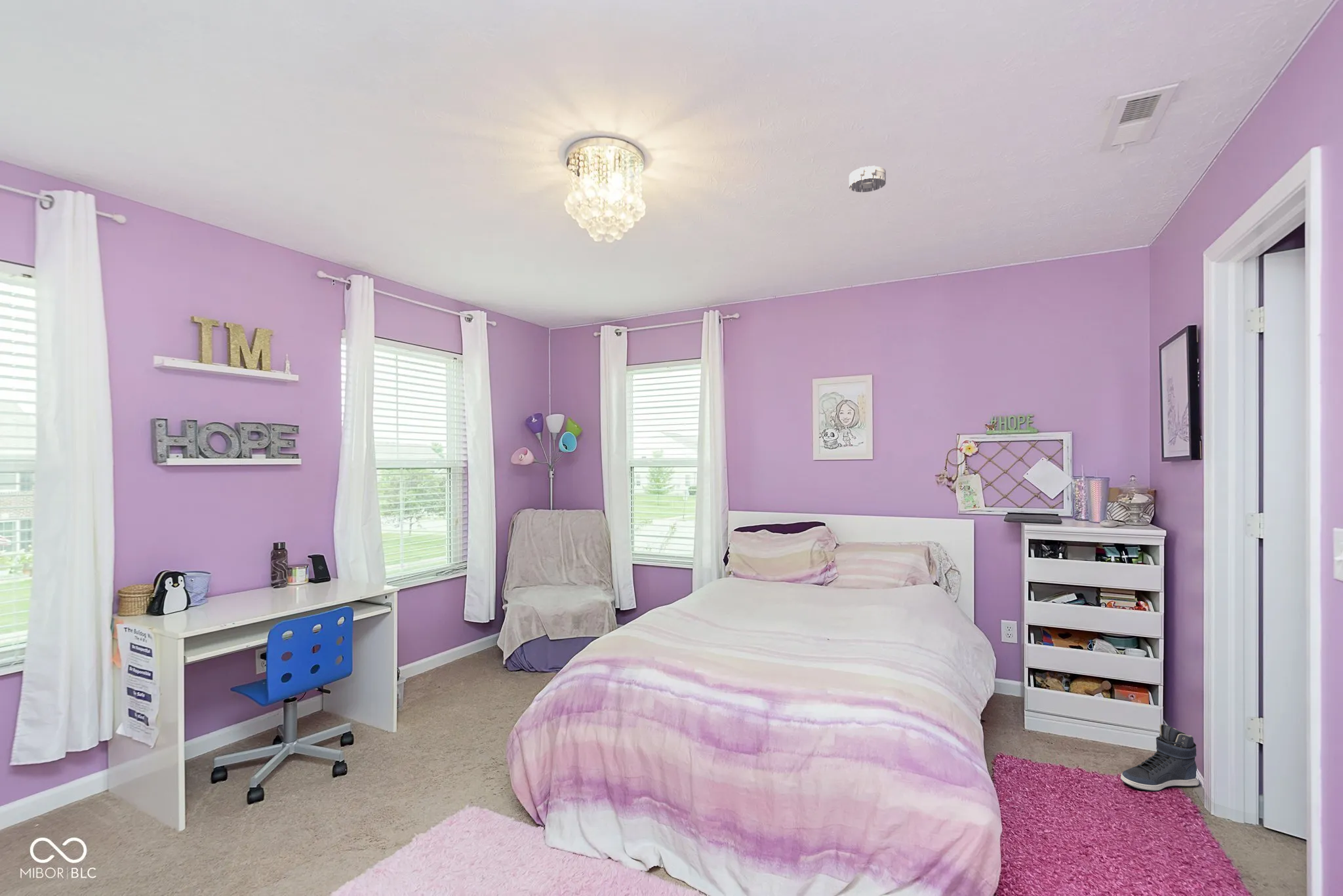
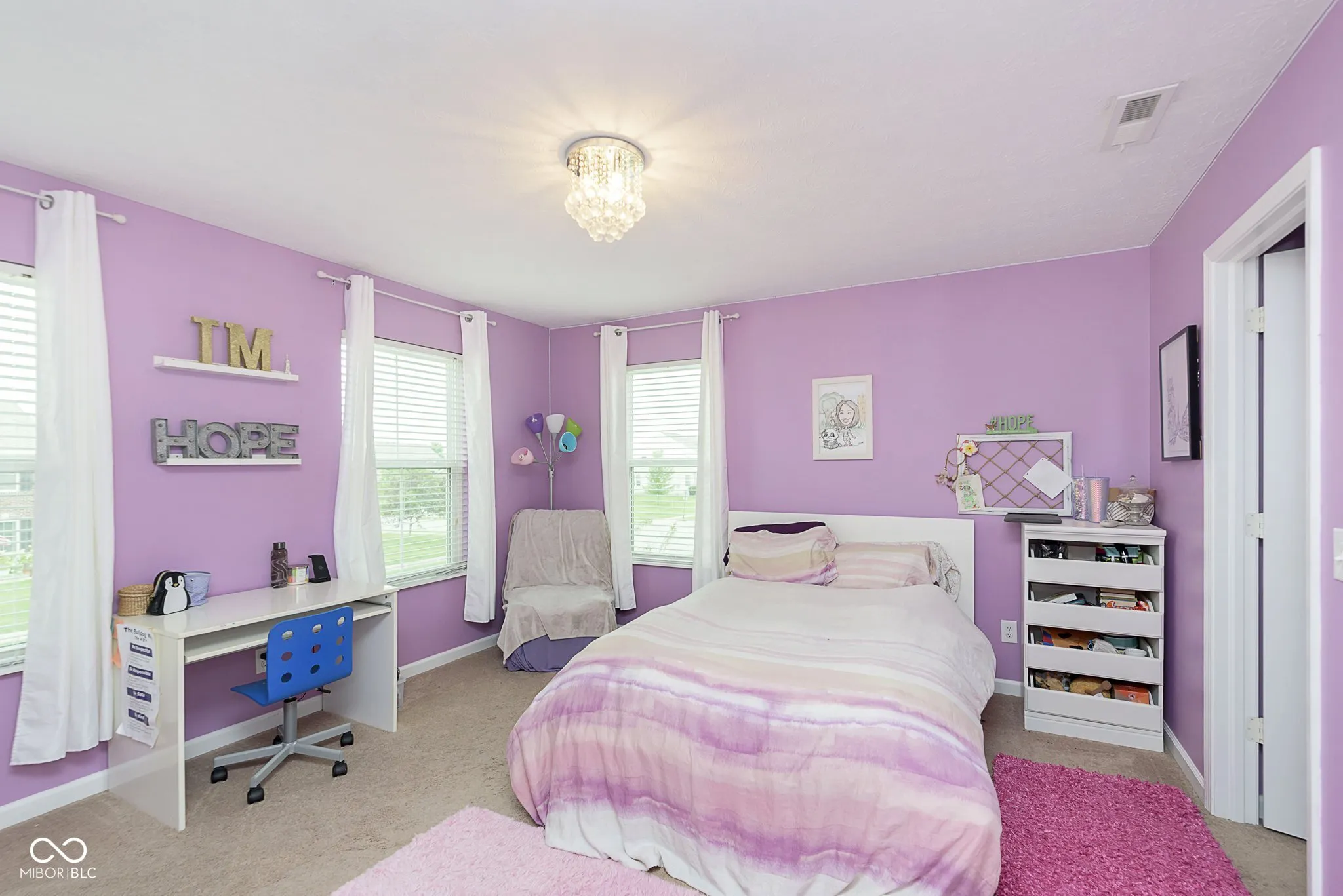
- smoke detector [849,165,887,193]
- sneaker [1120,724,1199,792]
